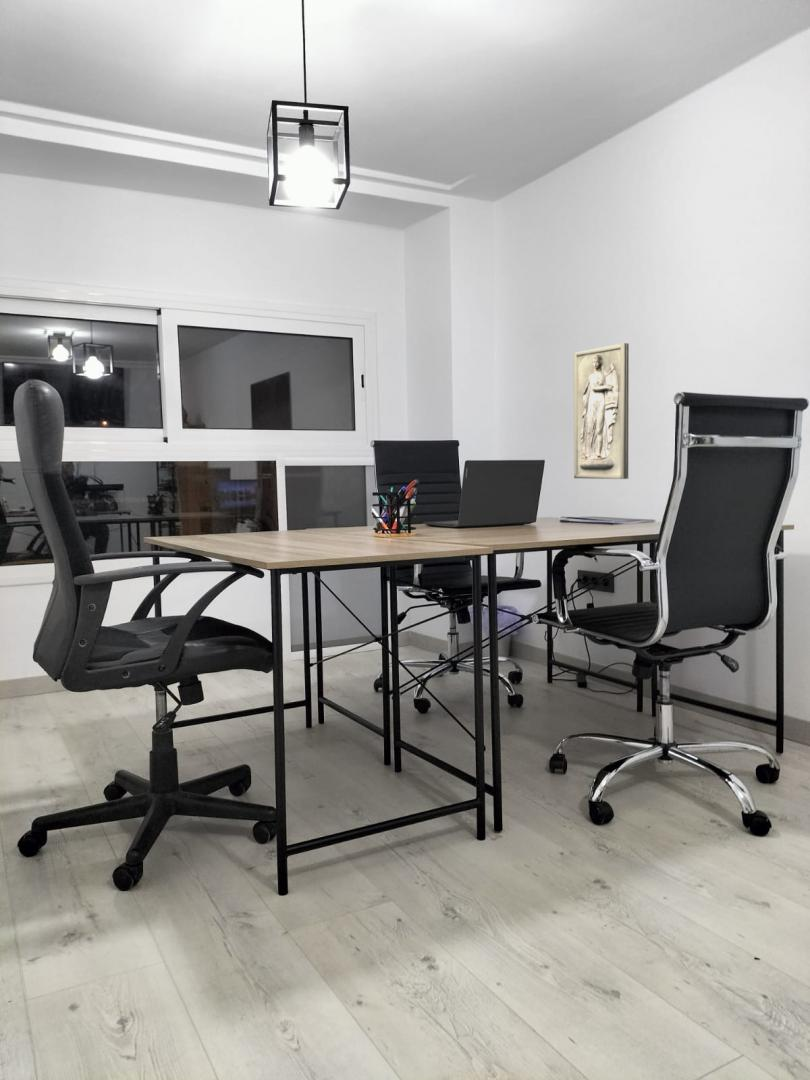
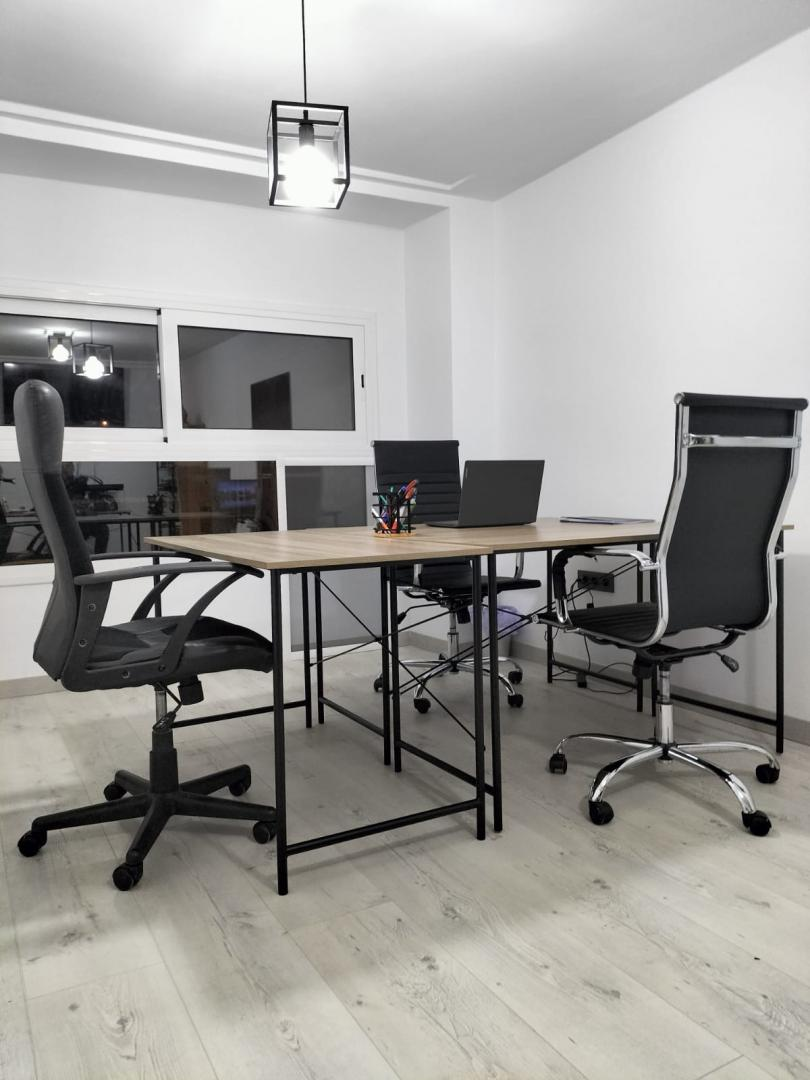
- relief panel [573,342,630,480]
